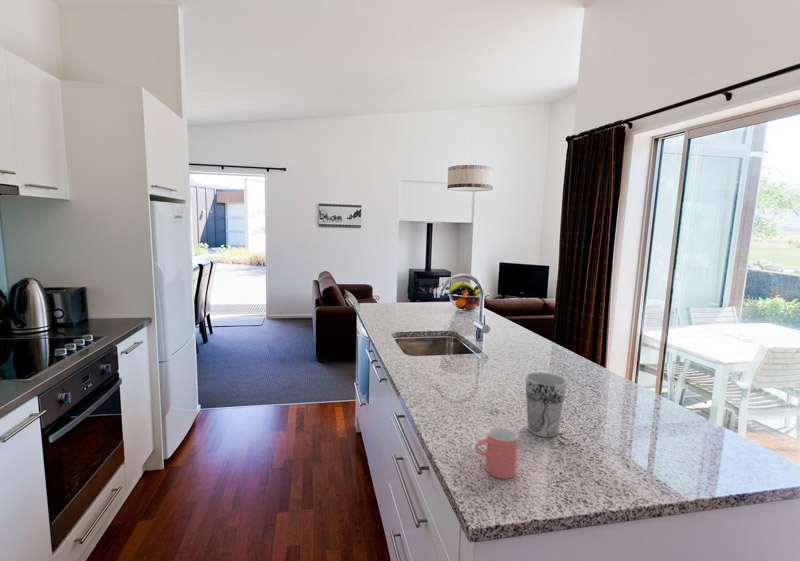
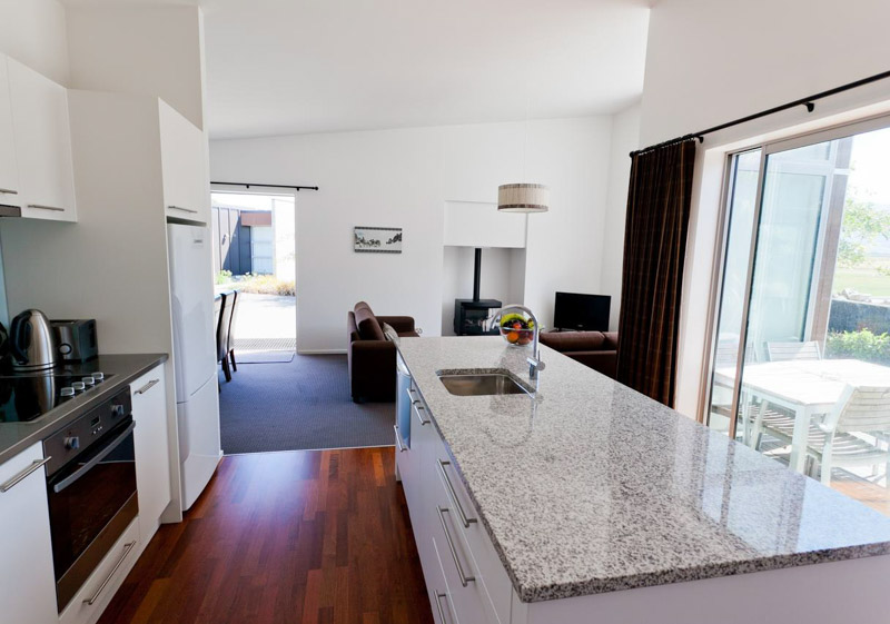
- cup [474,426,519,480]
- cup [524,371,568,438]
